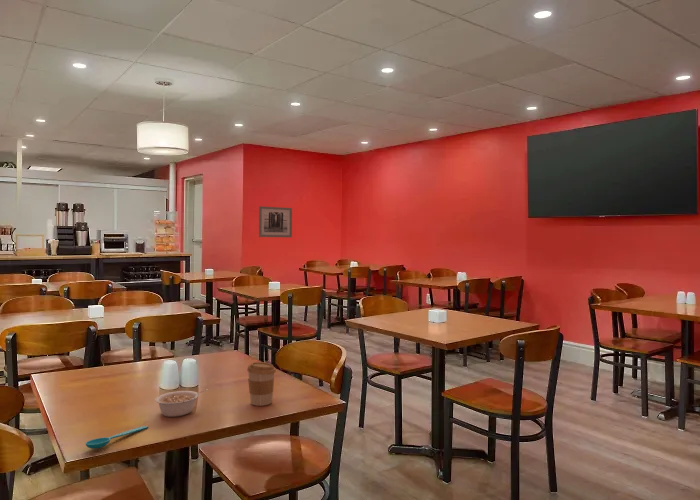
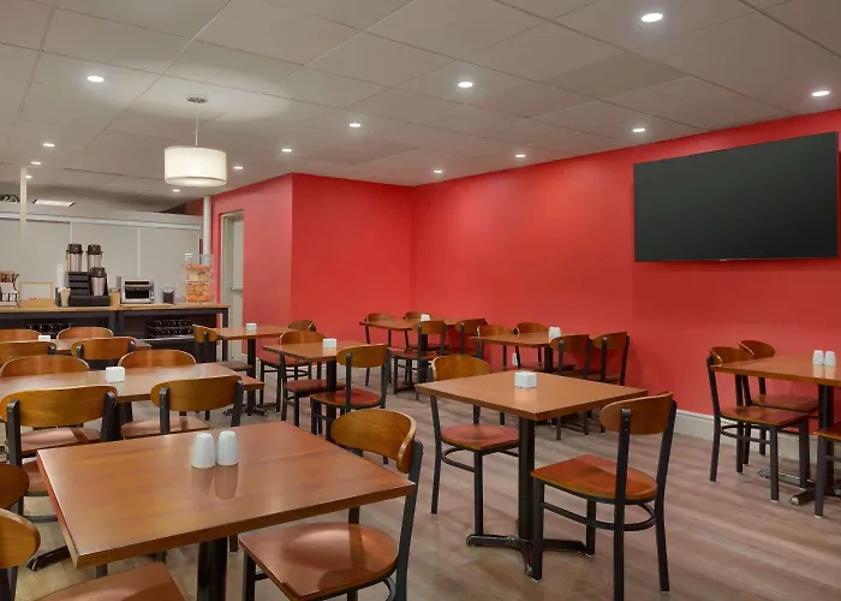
- legume [154,388,208,418]
- coffee cup [246,361,277,407]
- wall art [258,205,293,238]
- spoon [85,425,149,450]
